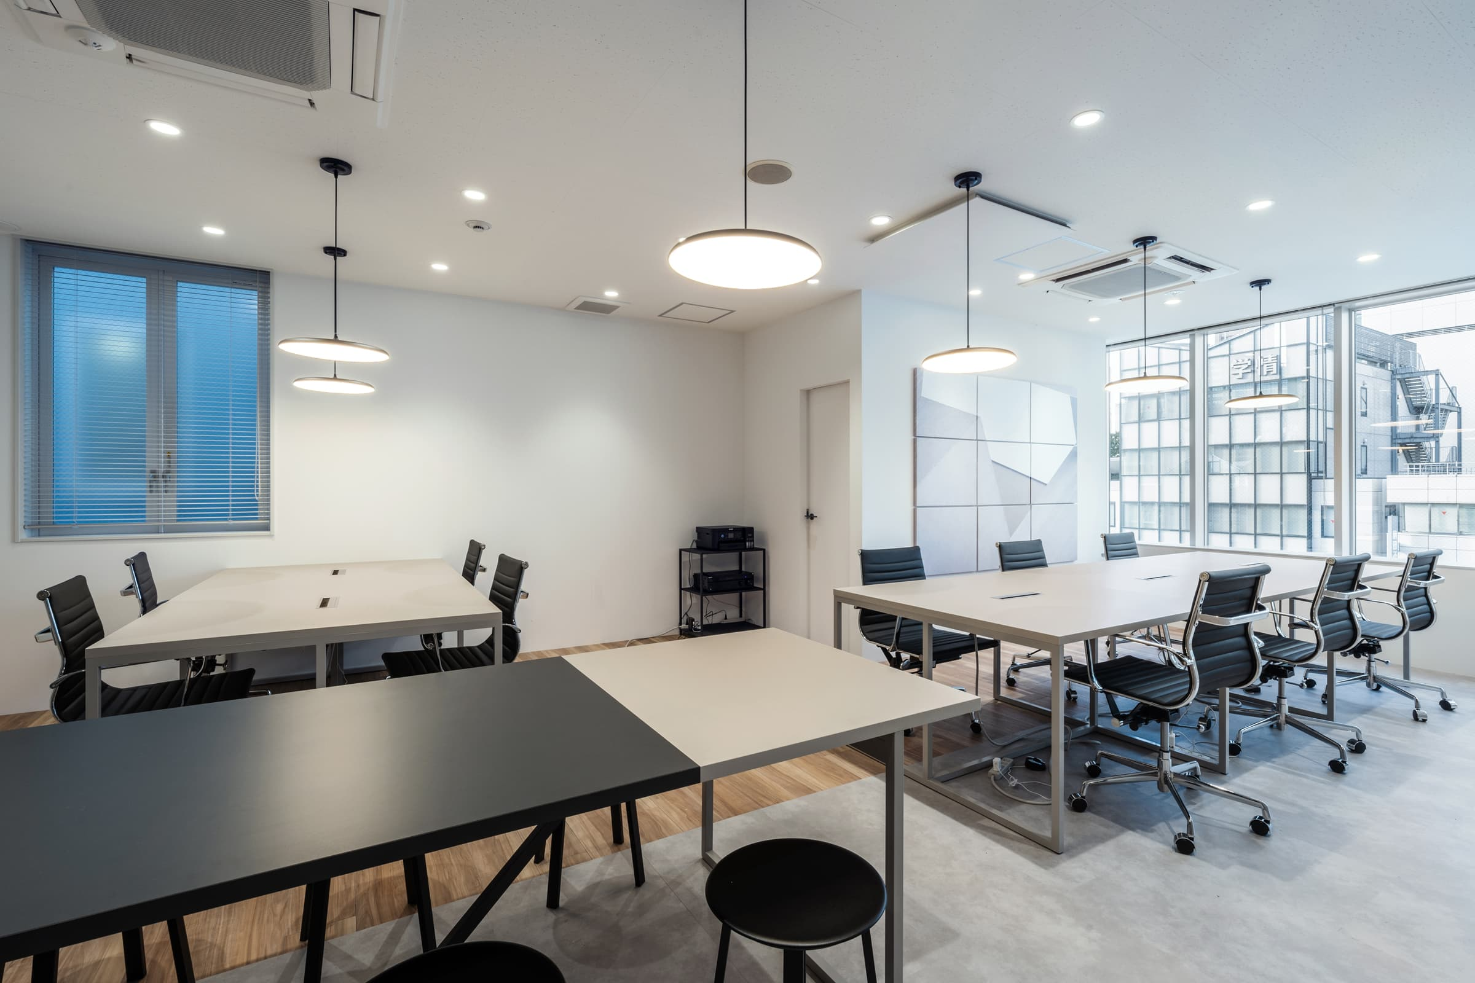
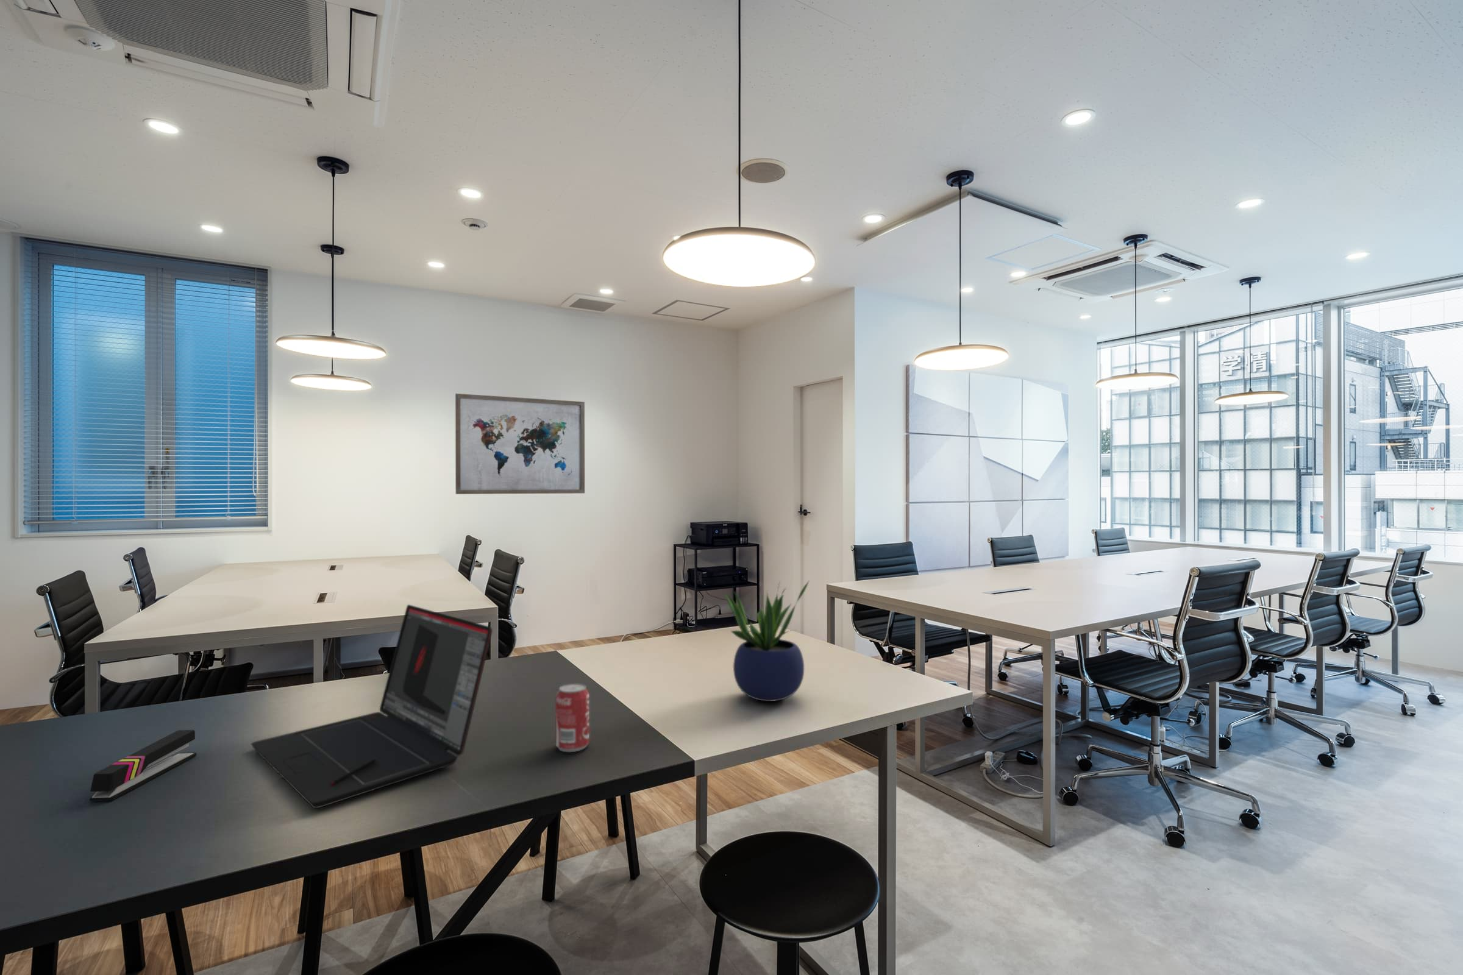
+ potted plant [723,580,810,702]
+ stapler [89,729,197,802]
+ laptop [250,604,493,809]
+ beverage can [555,683,590,753]
+ wall art [455,393,586,495]
